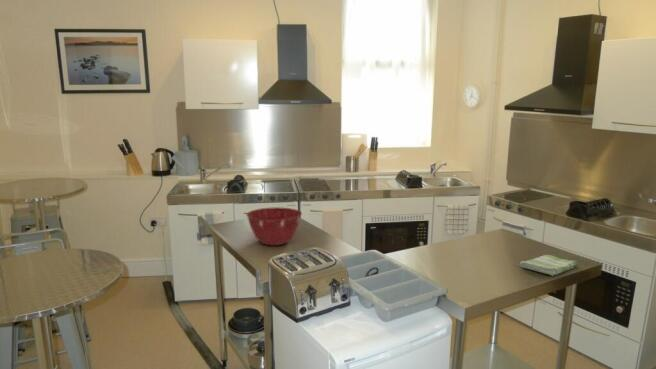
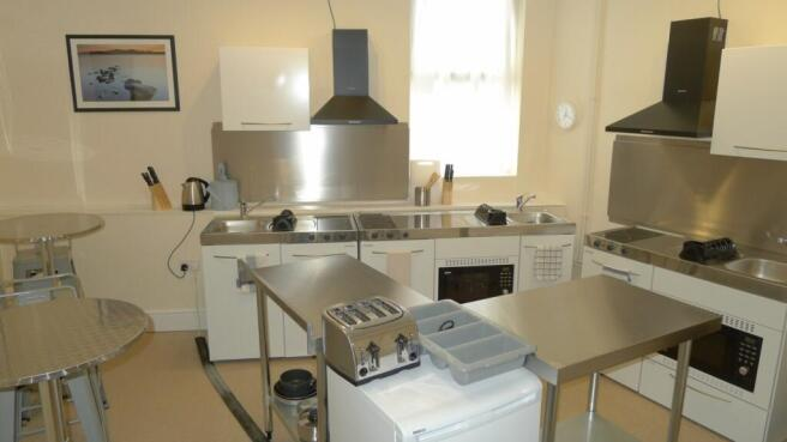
- dish towel [519,254,579,277]
- mixing bowl [245,206,303,246]
